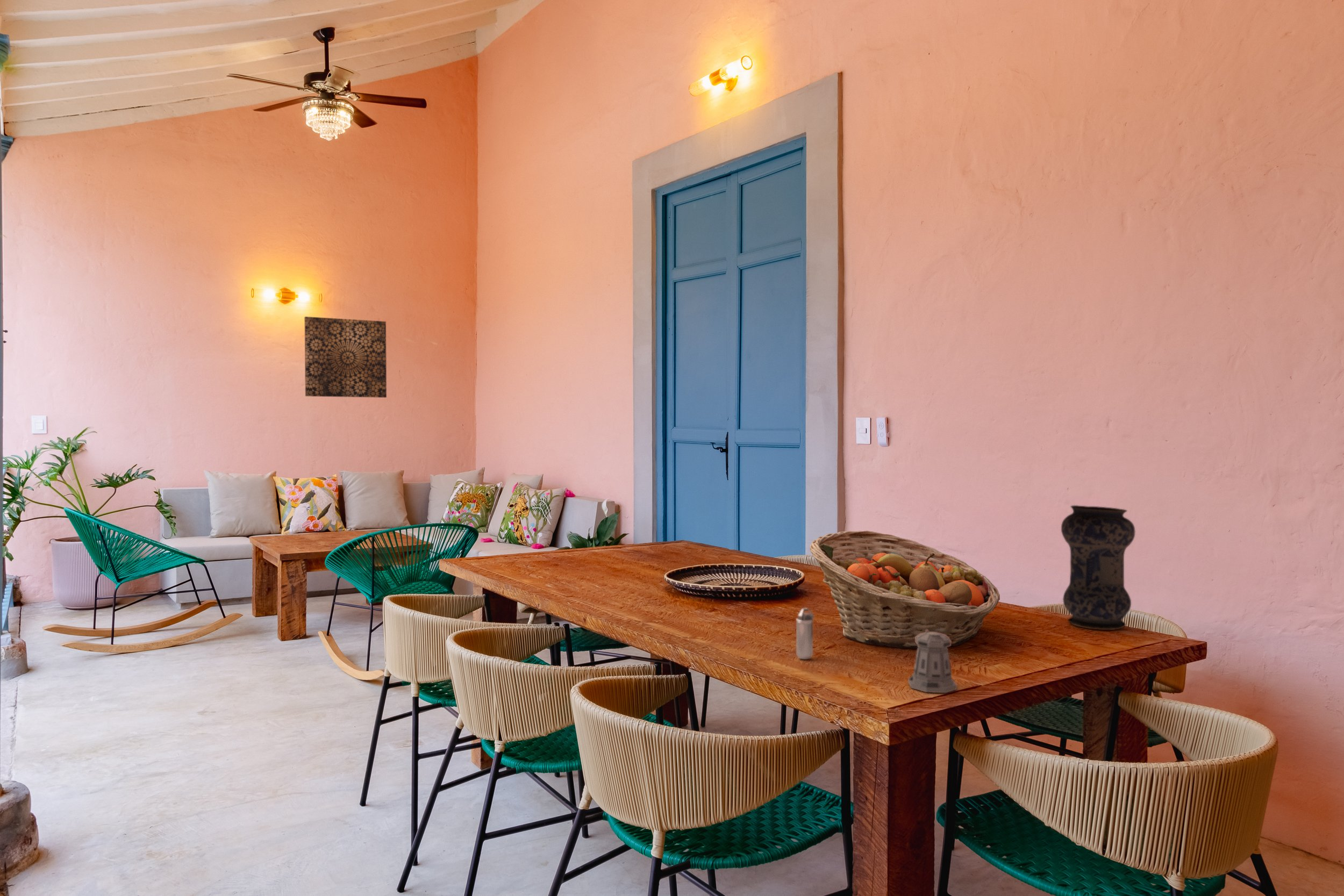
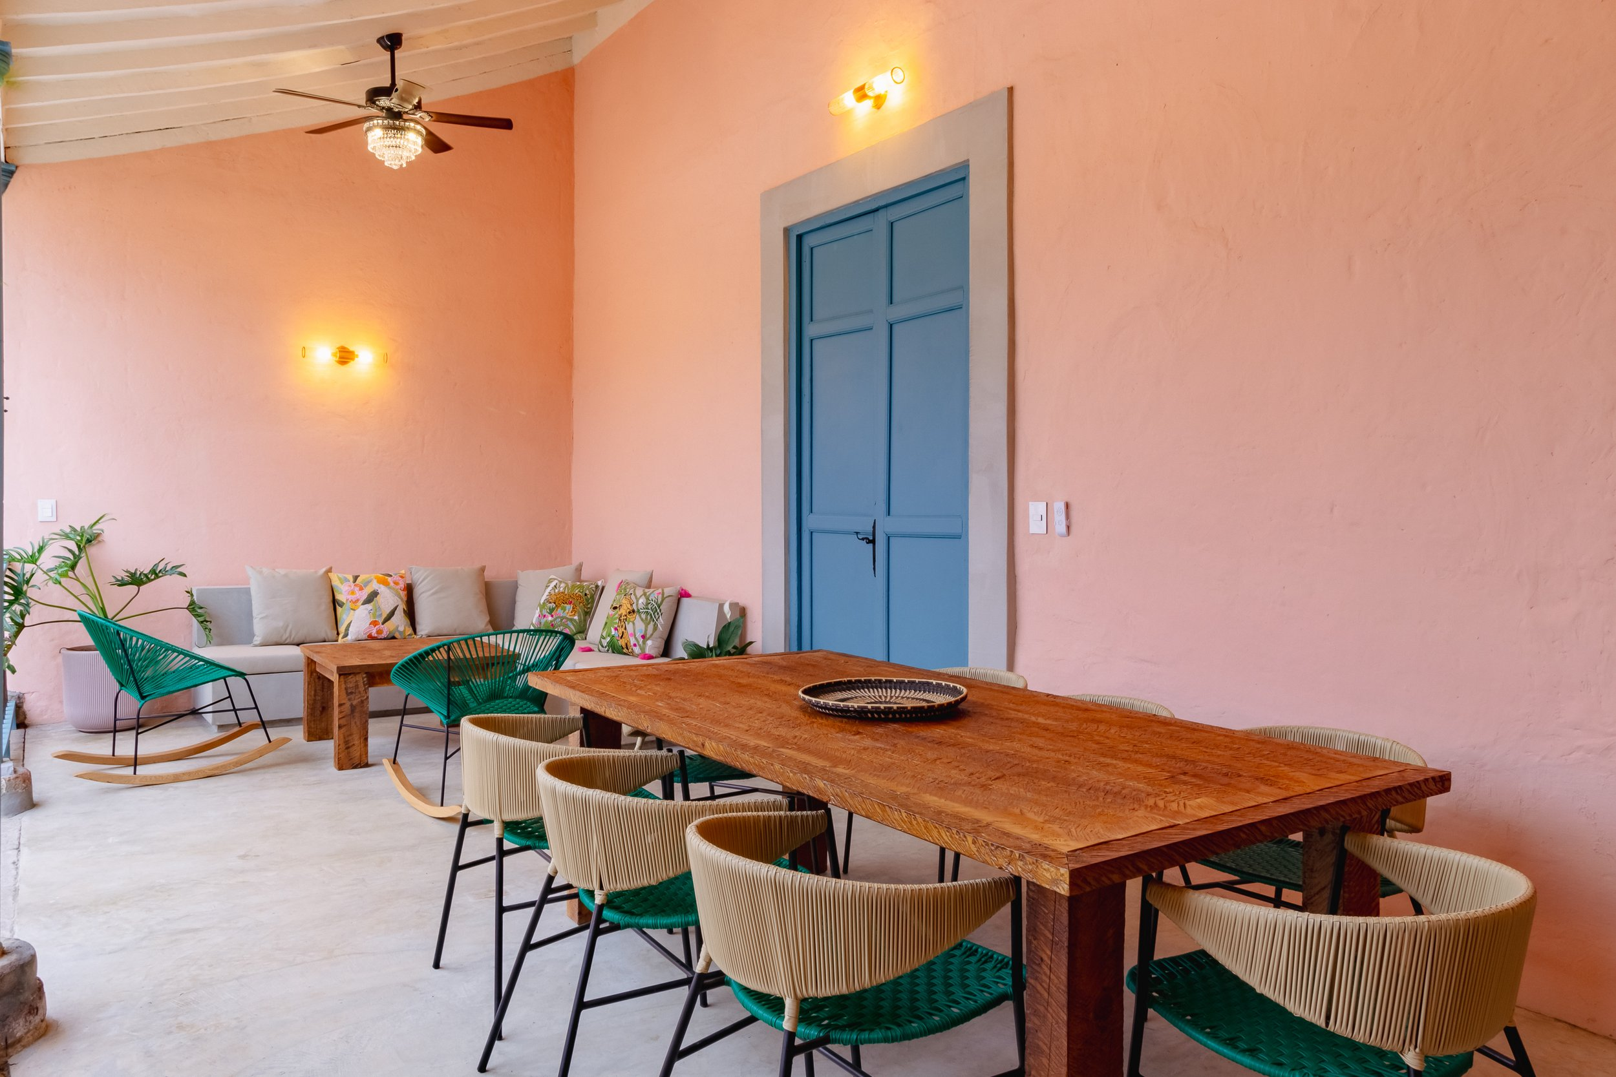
- pepper shaker [907,629,957,693]
- vase [1061,505,1136,630]
- fruit basket [809,530,1000,649]
- shaker [796,607,814,660]
- wall art [304,316,387,398]
